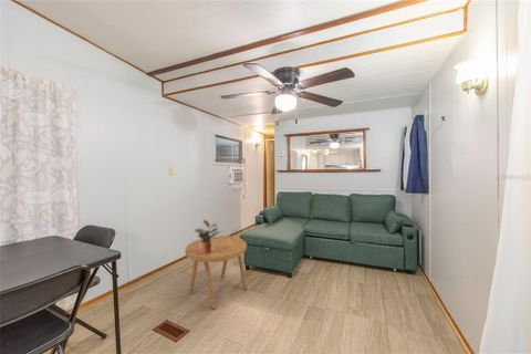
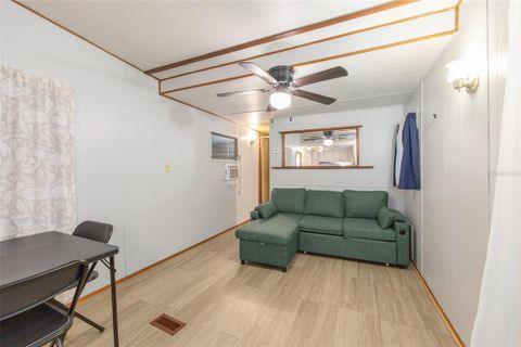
- potted plant [192,219,222,254]
- side table [184,235,249,310]
